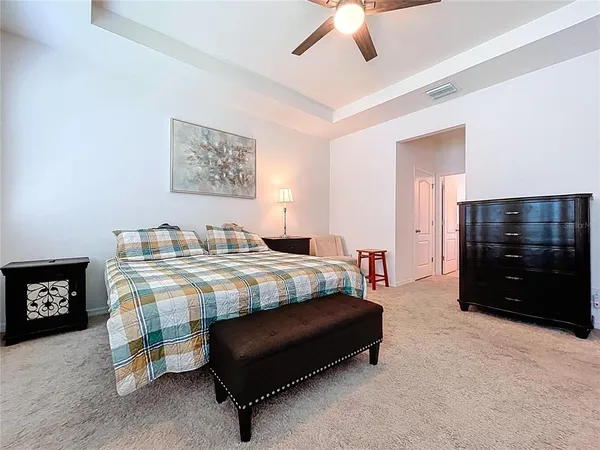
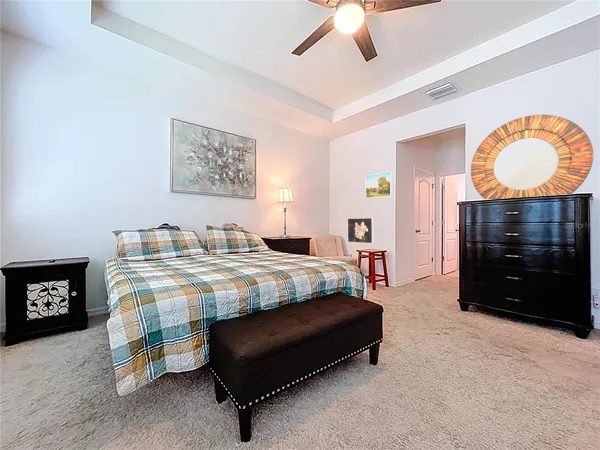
+ home mirror [470,114,594,200]
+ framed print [364,170,393,199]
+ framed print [347,217,374,245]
